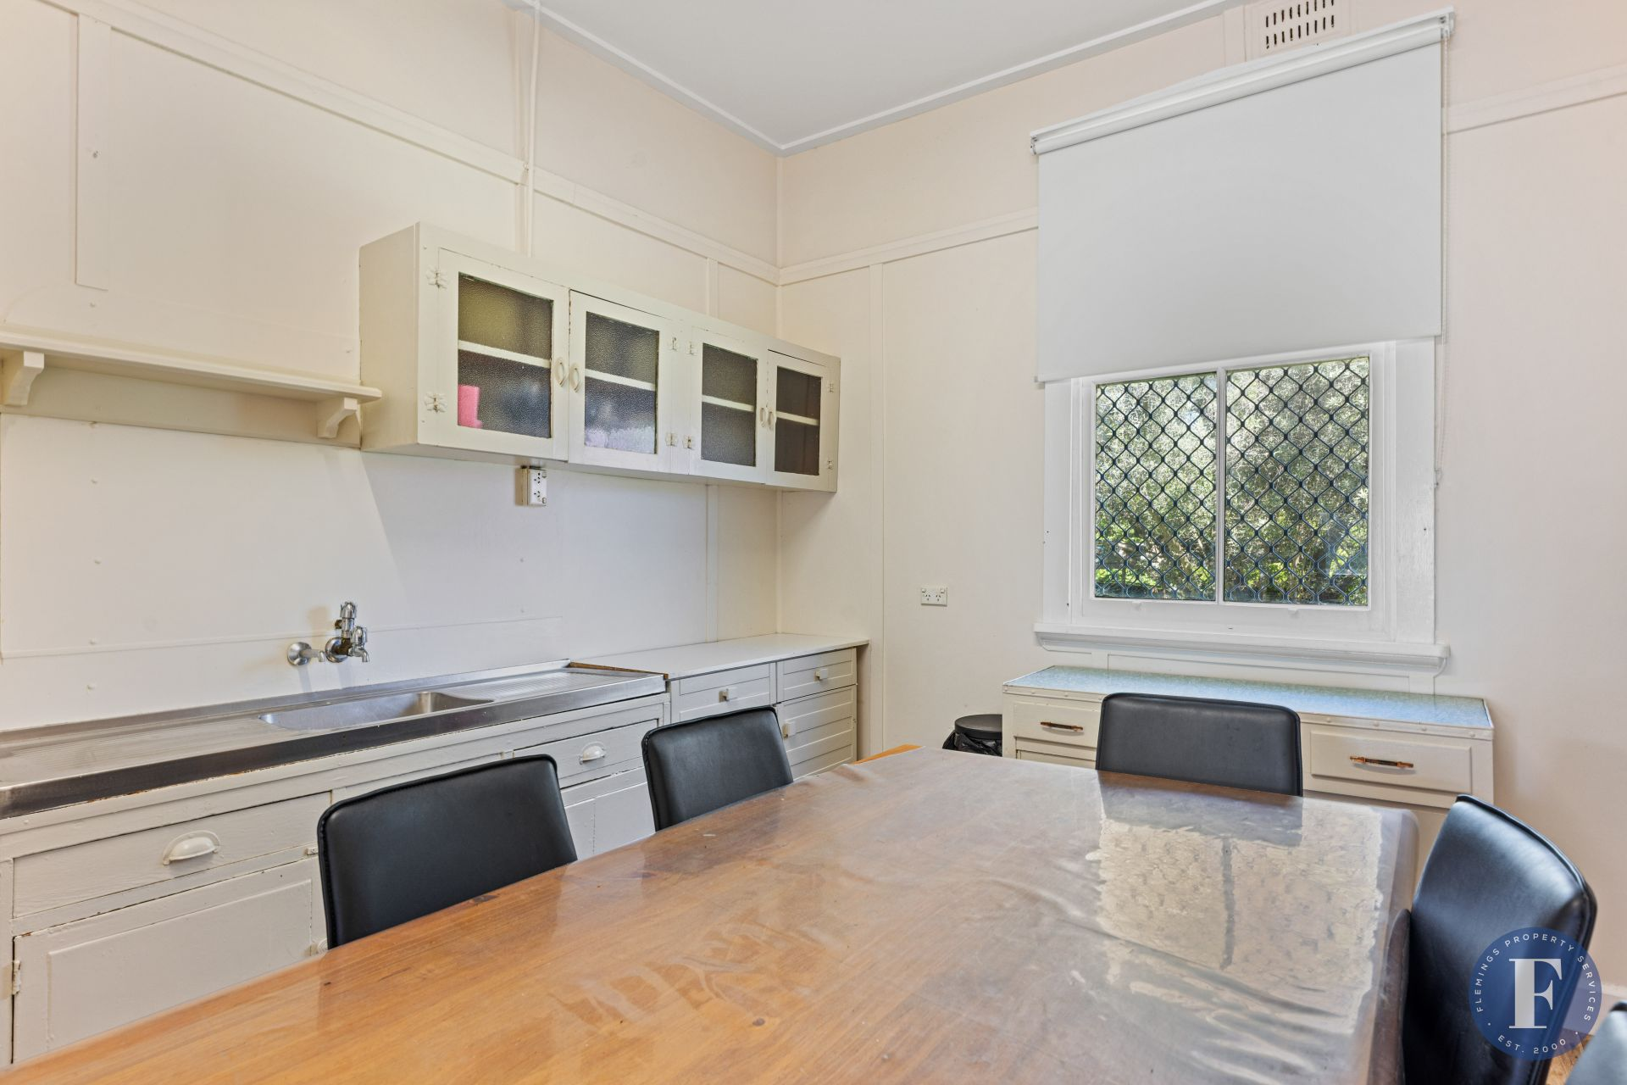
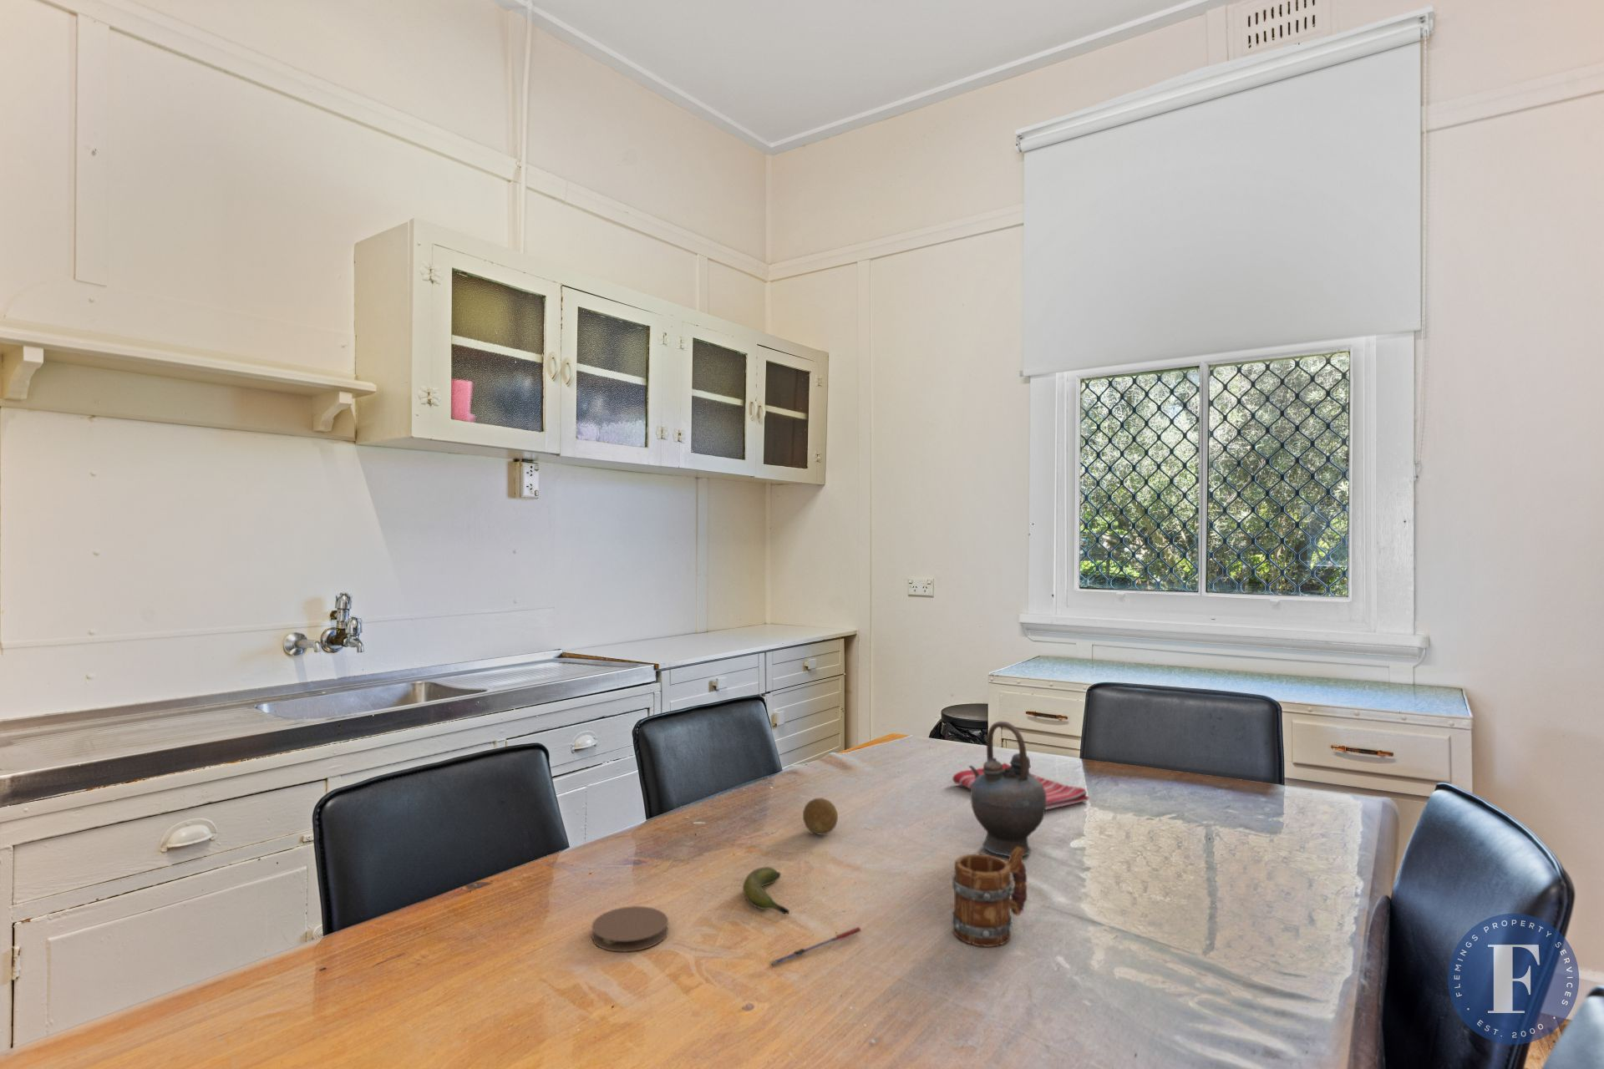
+ banana [742,866,790,915]
+ teapot [968,721,1045,857]
+ fruit [802,797,839,835]
+ pen [769,926,862,968]
+ mug [951,847,1029,947]
+ coaster [591,906,670,952]
+ dish towel [951,761,1091,811]
